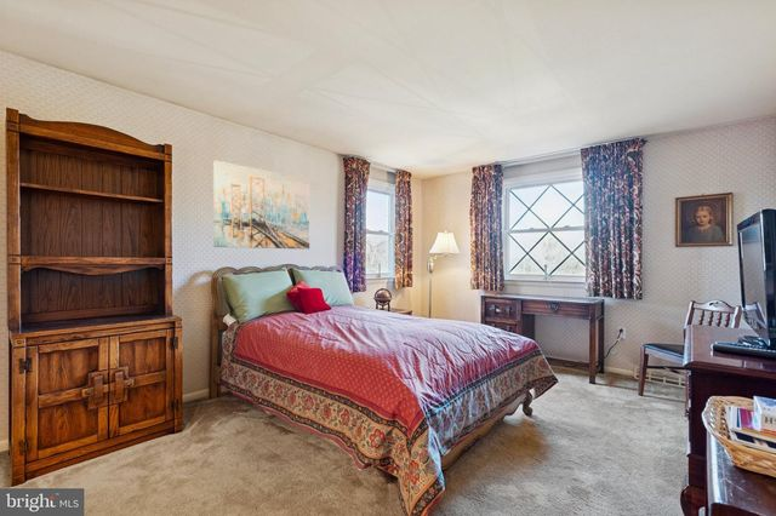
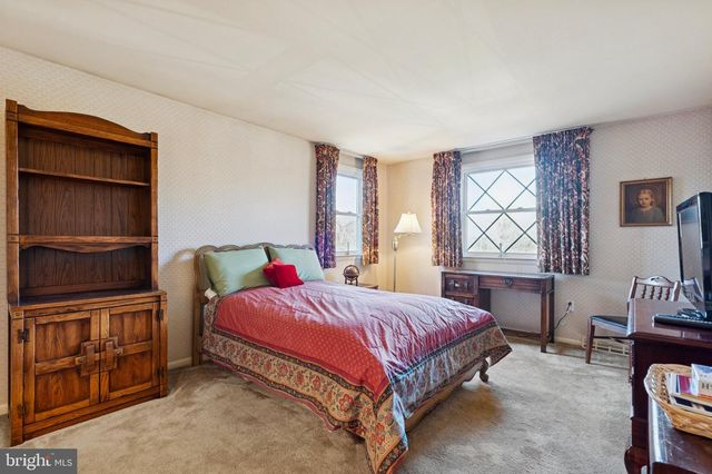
- wall art [212,160,310,251]
